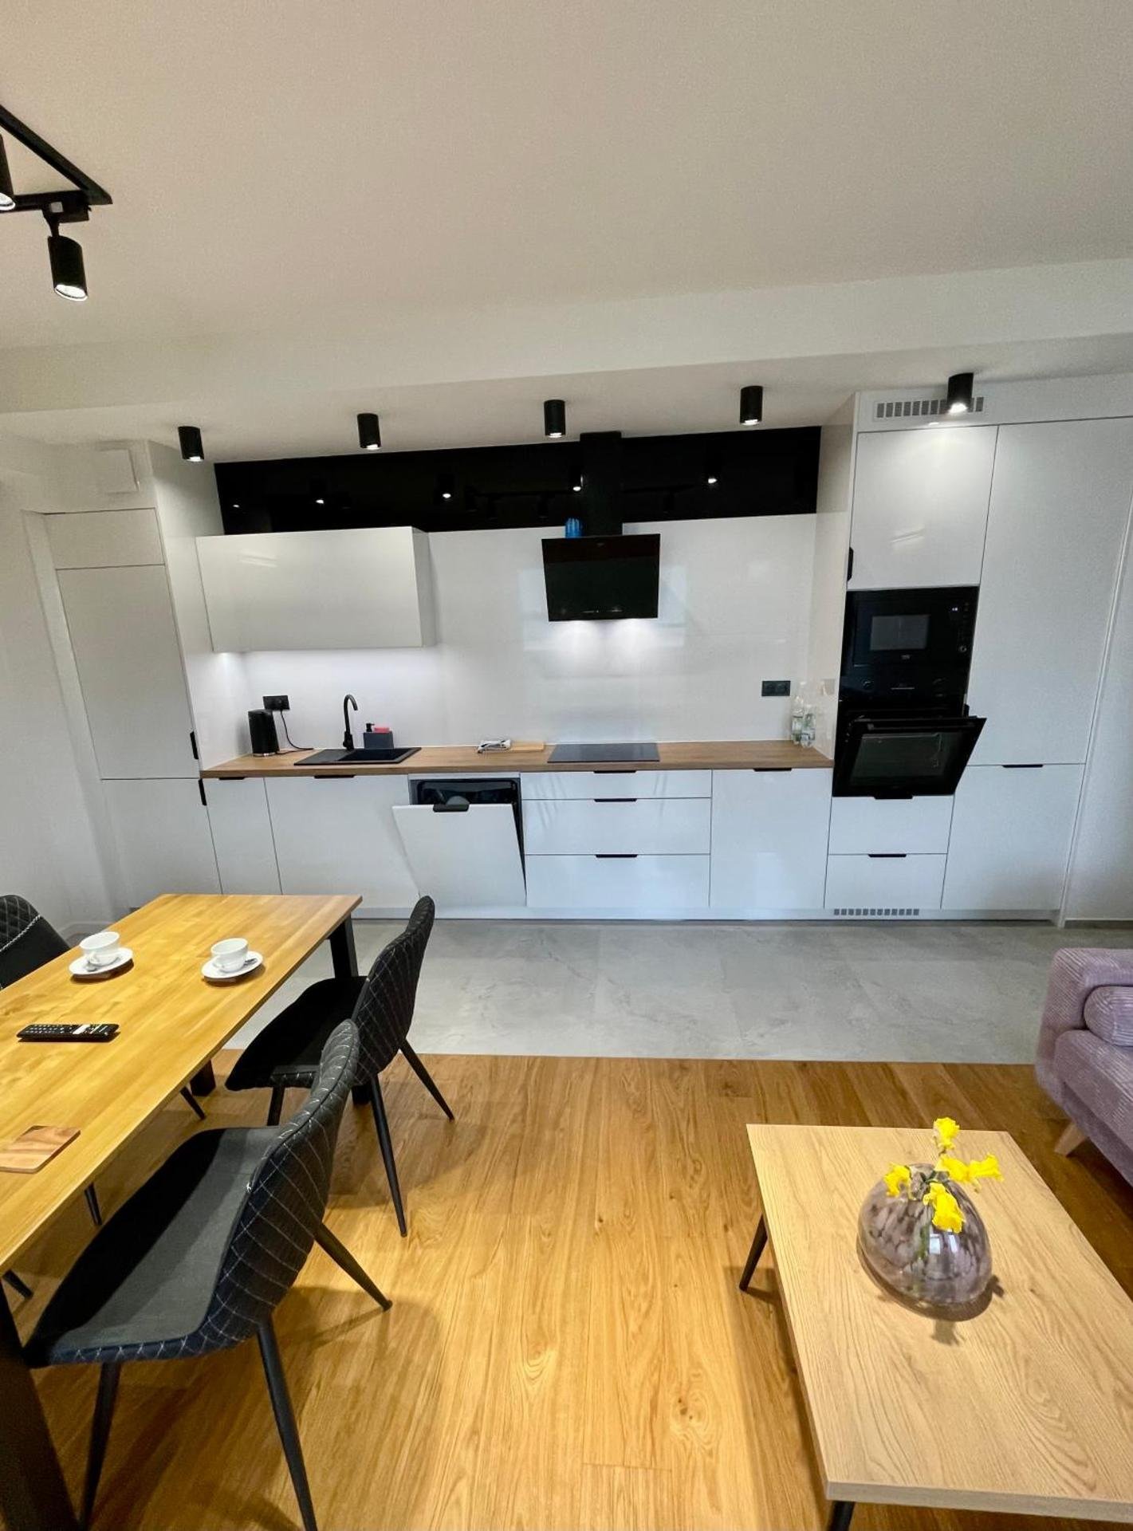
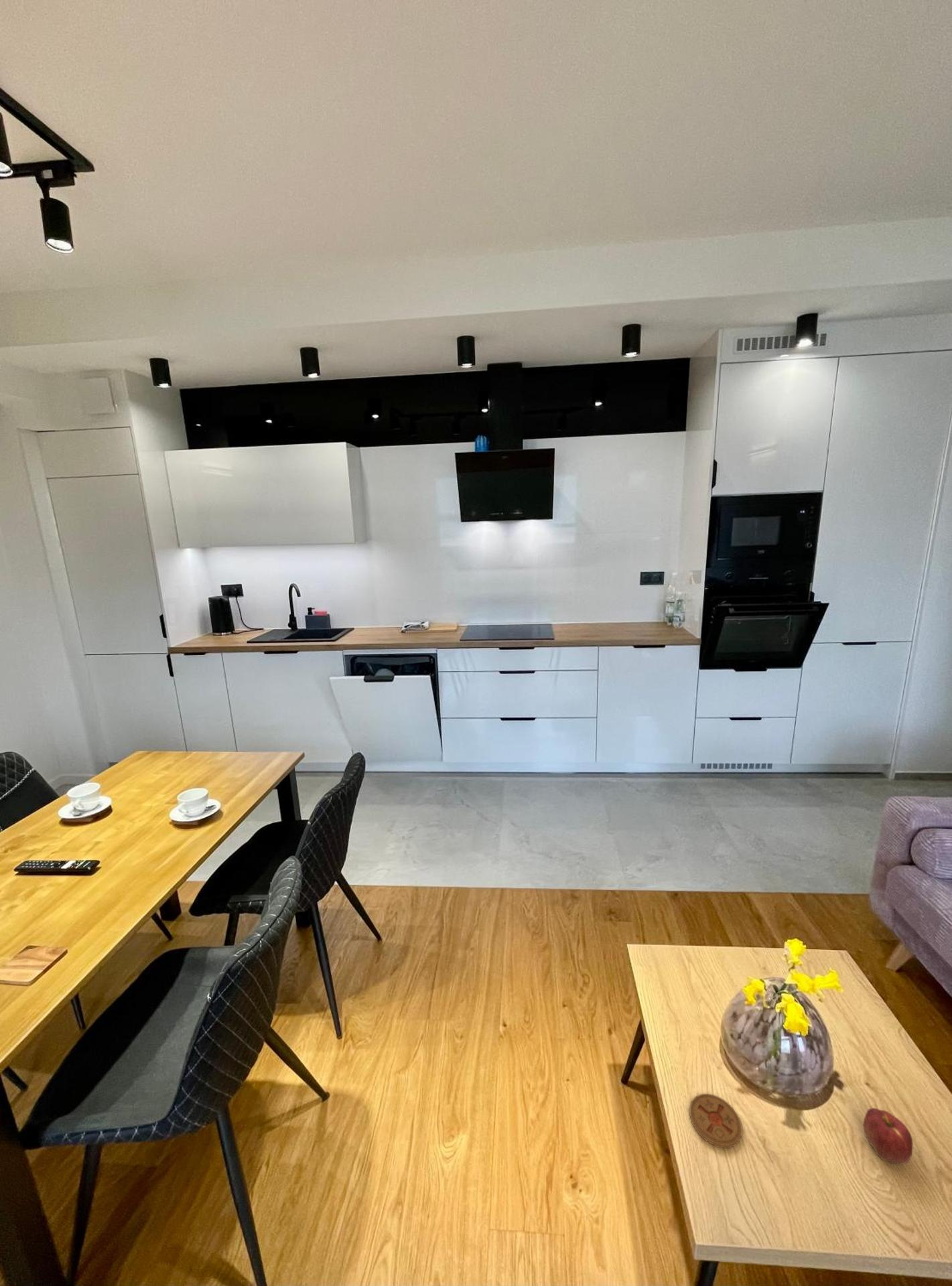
+ apple [862,1107,914,1165]
+ coaster [689,1093,743,1149]
